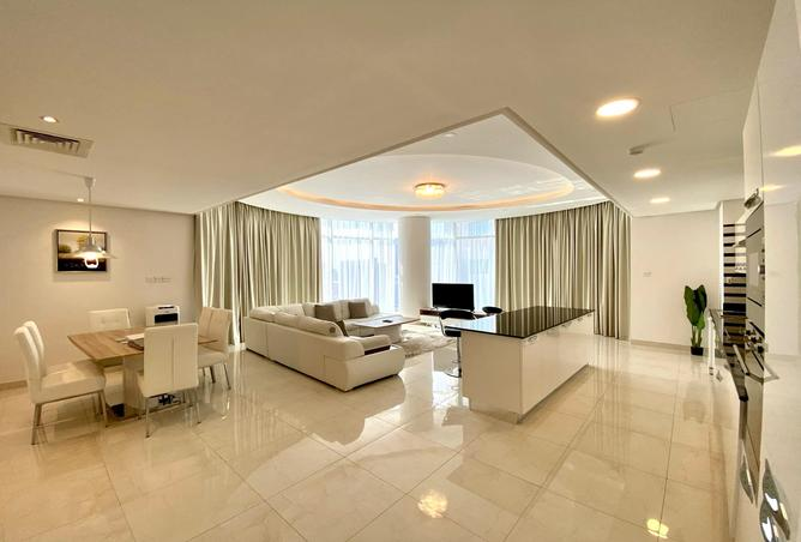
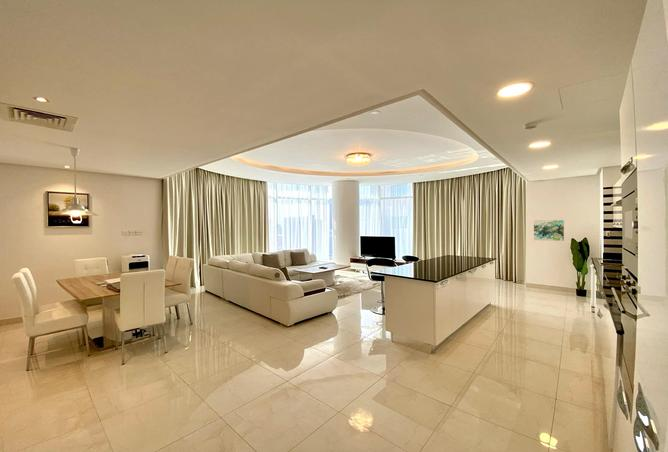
+ wall art [533,219,565,242]
